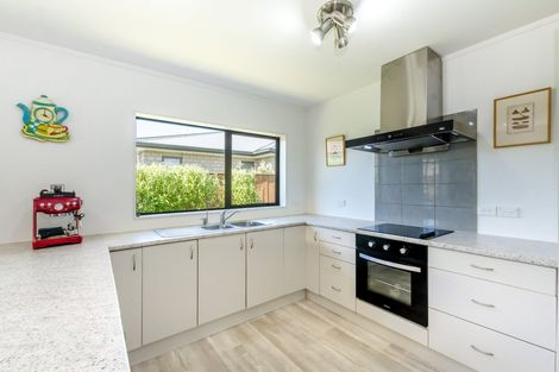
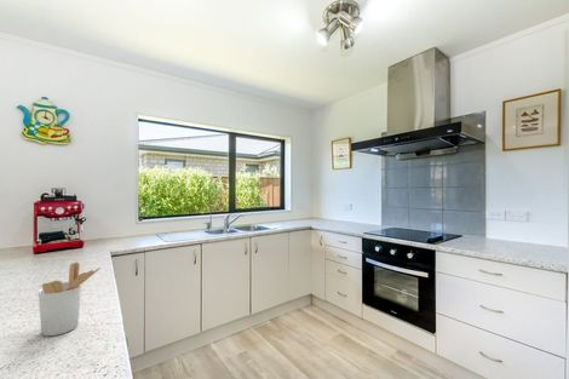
+ utensil holder [38,262,102,337]
